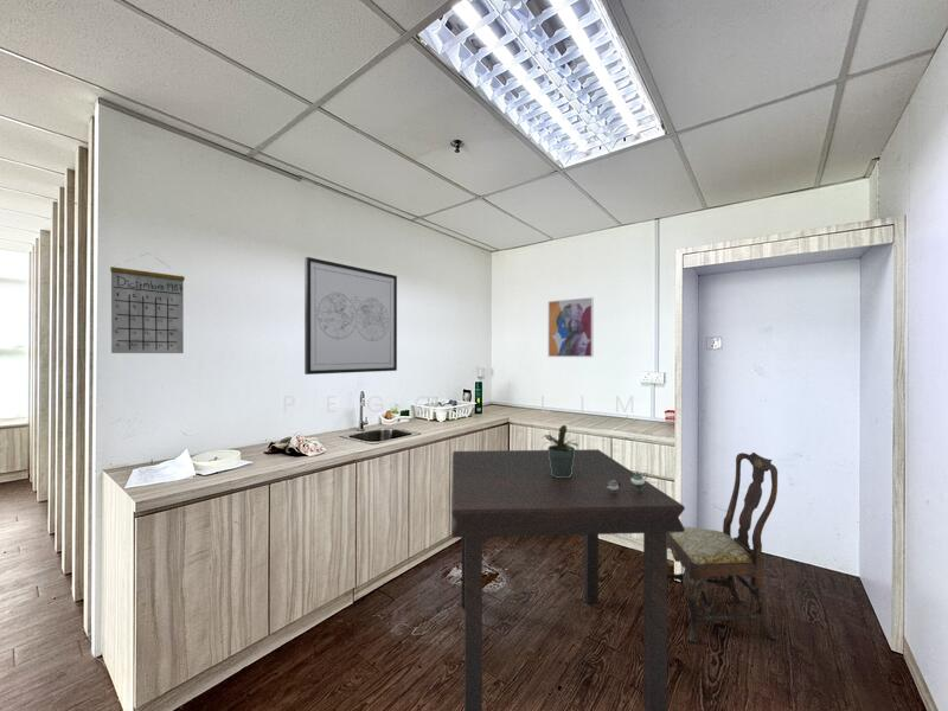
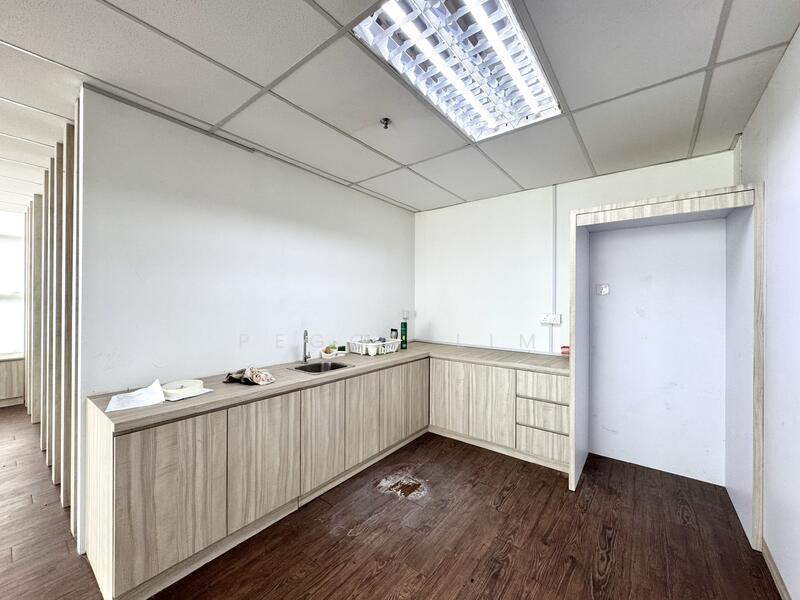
- teapot [606,470,648,494]
- wall art [303,256,398,376]
- potted plant [540,424,579,478]
- calendar [109,252,186,354]
- dining chair [667,451,779,643]
- dining table [450,448,686,711]
- wall art [546,296,595,358]
